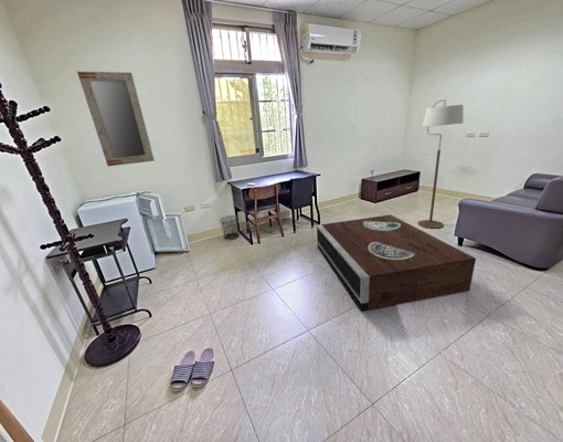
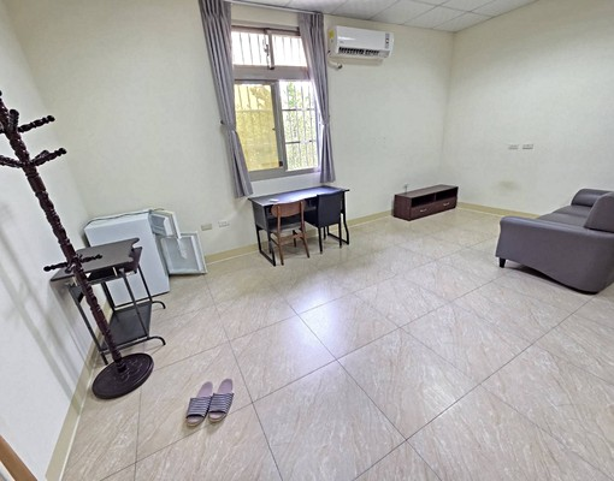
- home mirror [76,71,156,167]
- floor lamp [416,98,465,230]
- stereo [316,213,477,313]
- waste bin [219,214,241,241]
